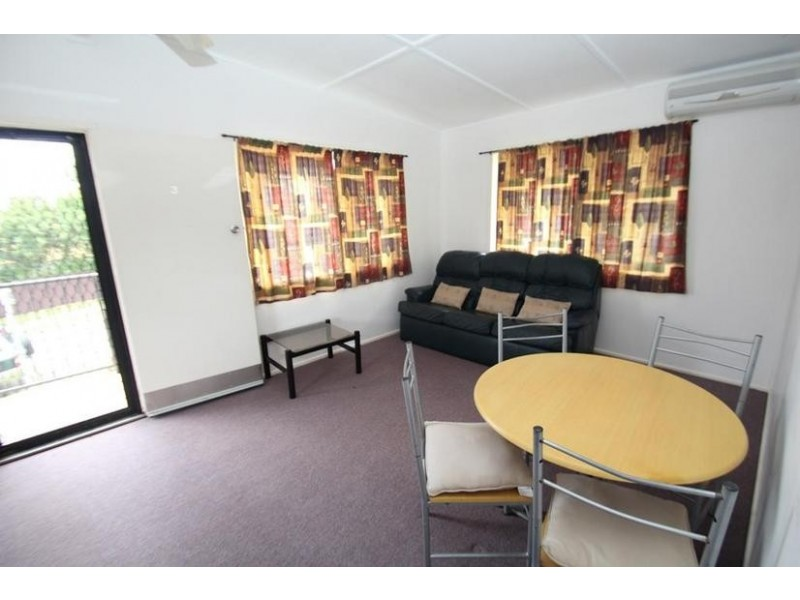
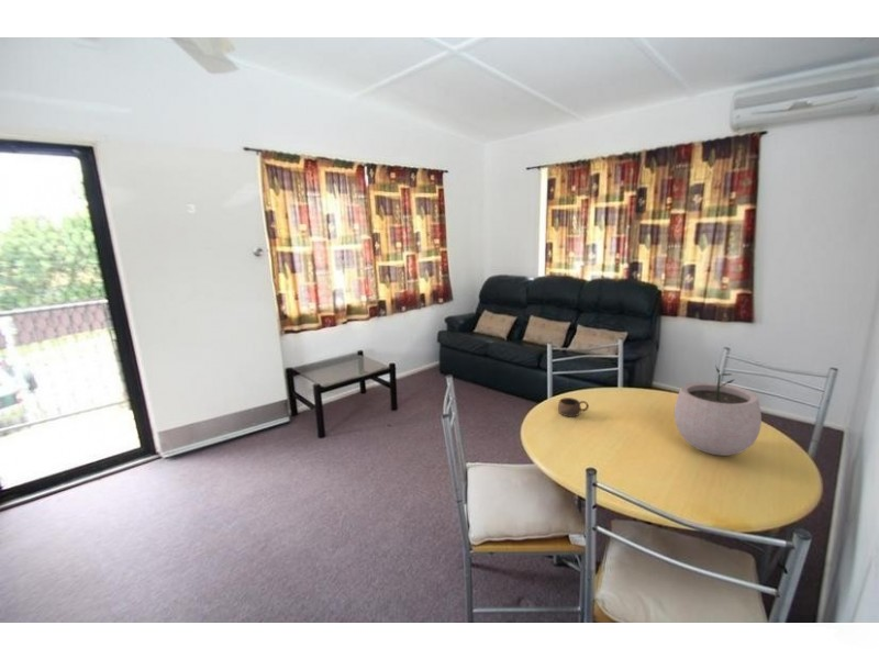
+ plant pot [674,365,763,457]
+ cup [557,396,590,417]
